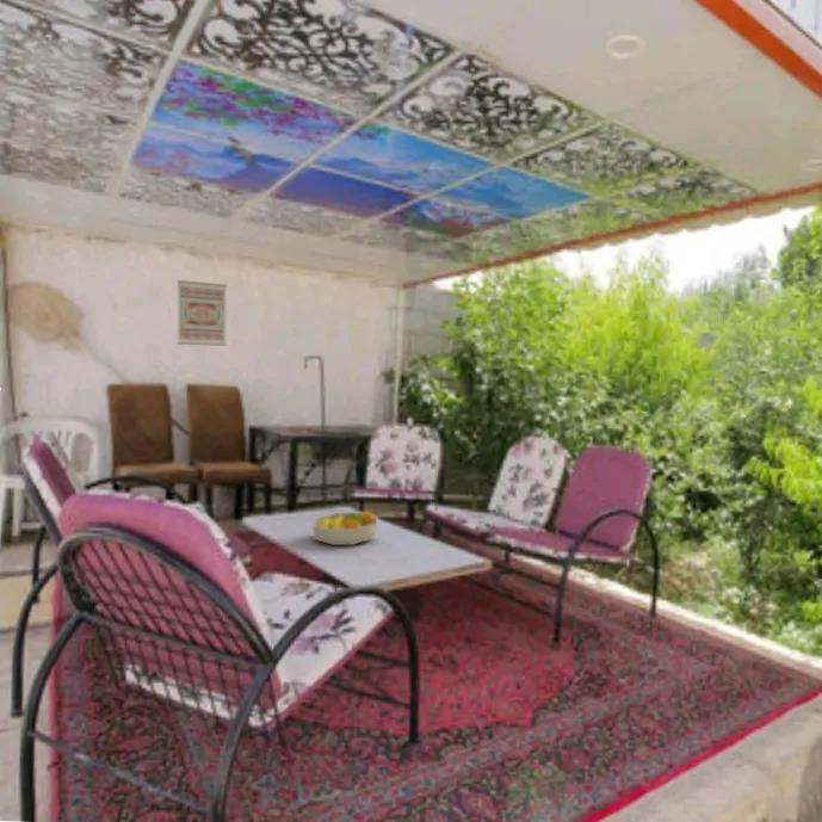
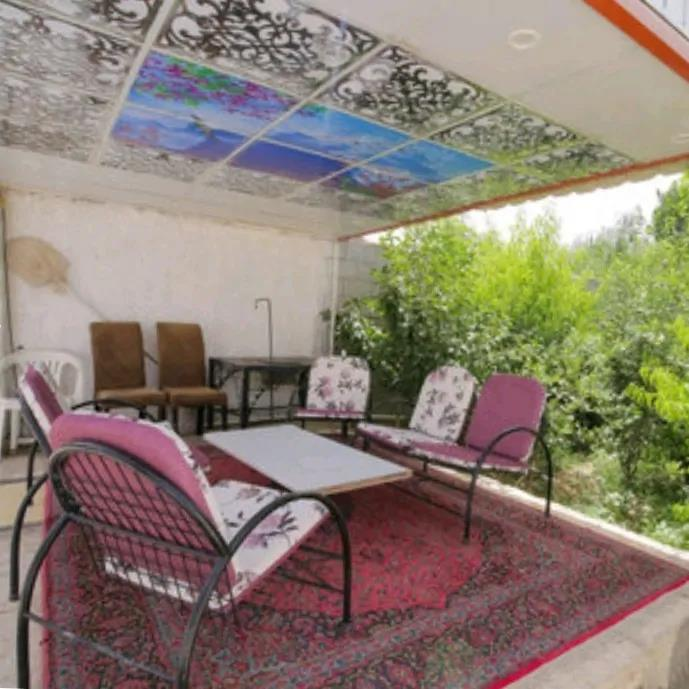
- wall art [177,279,228,347]
- fruit bowl [311,509,379,546]
